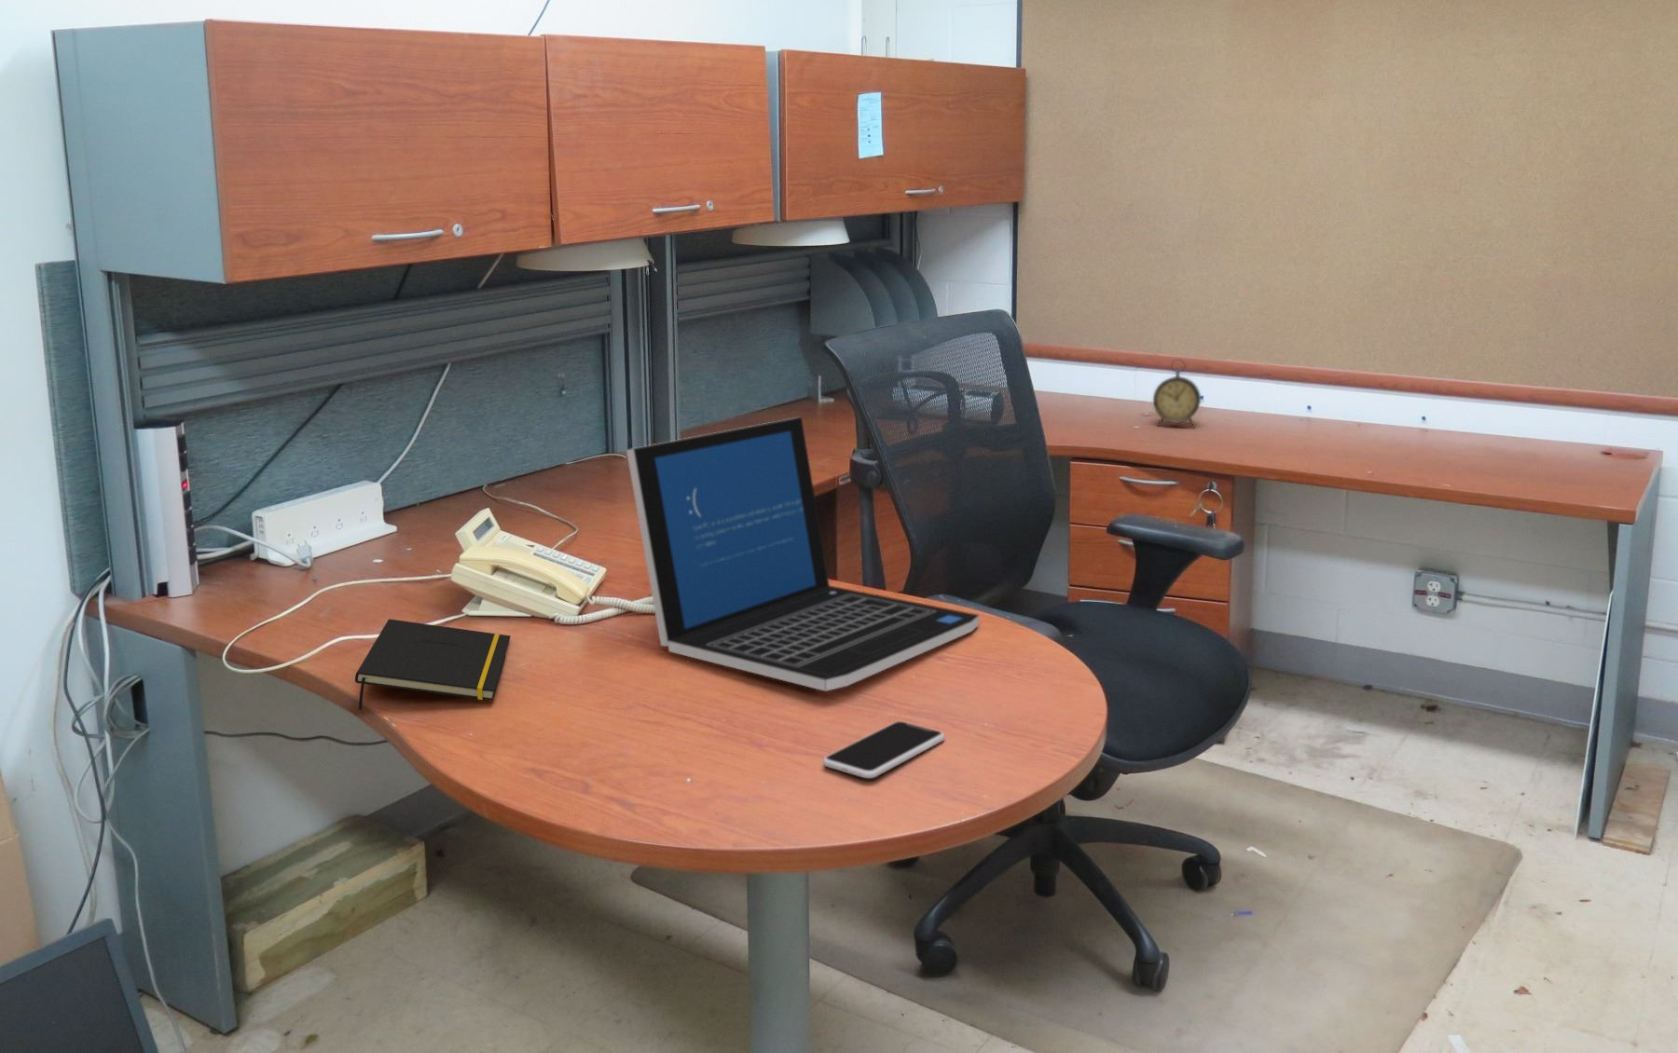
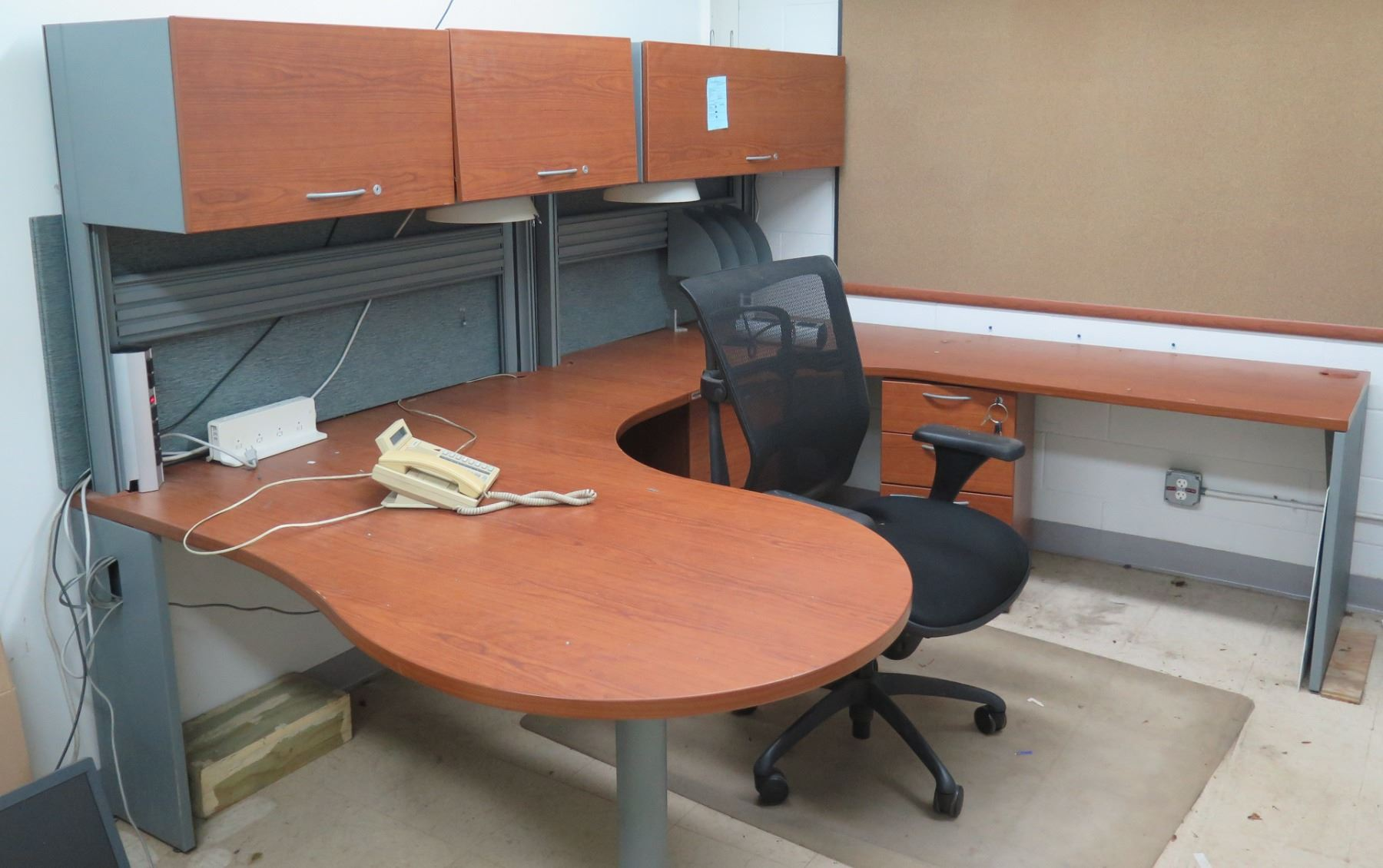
- notepad [354,617,511,711]
- smartphone [823,721,945,779]
- laptop [626,416,980,693]
- alarm clock [1153,358,1201,428]
